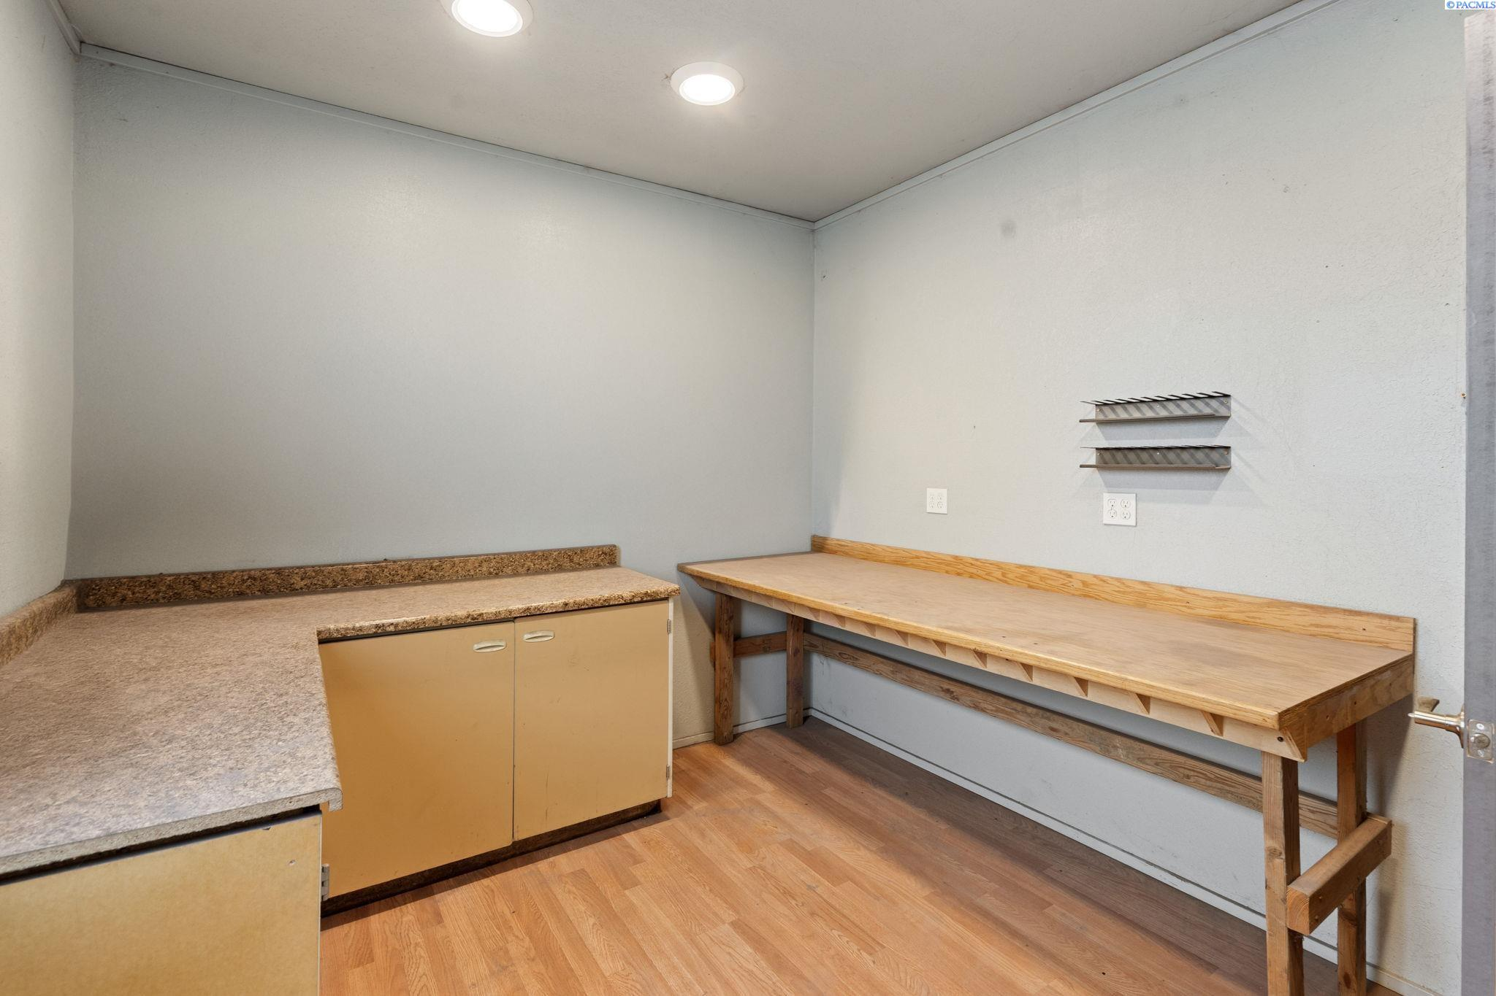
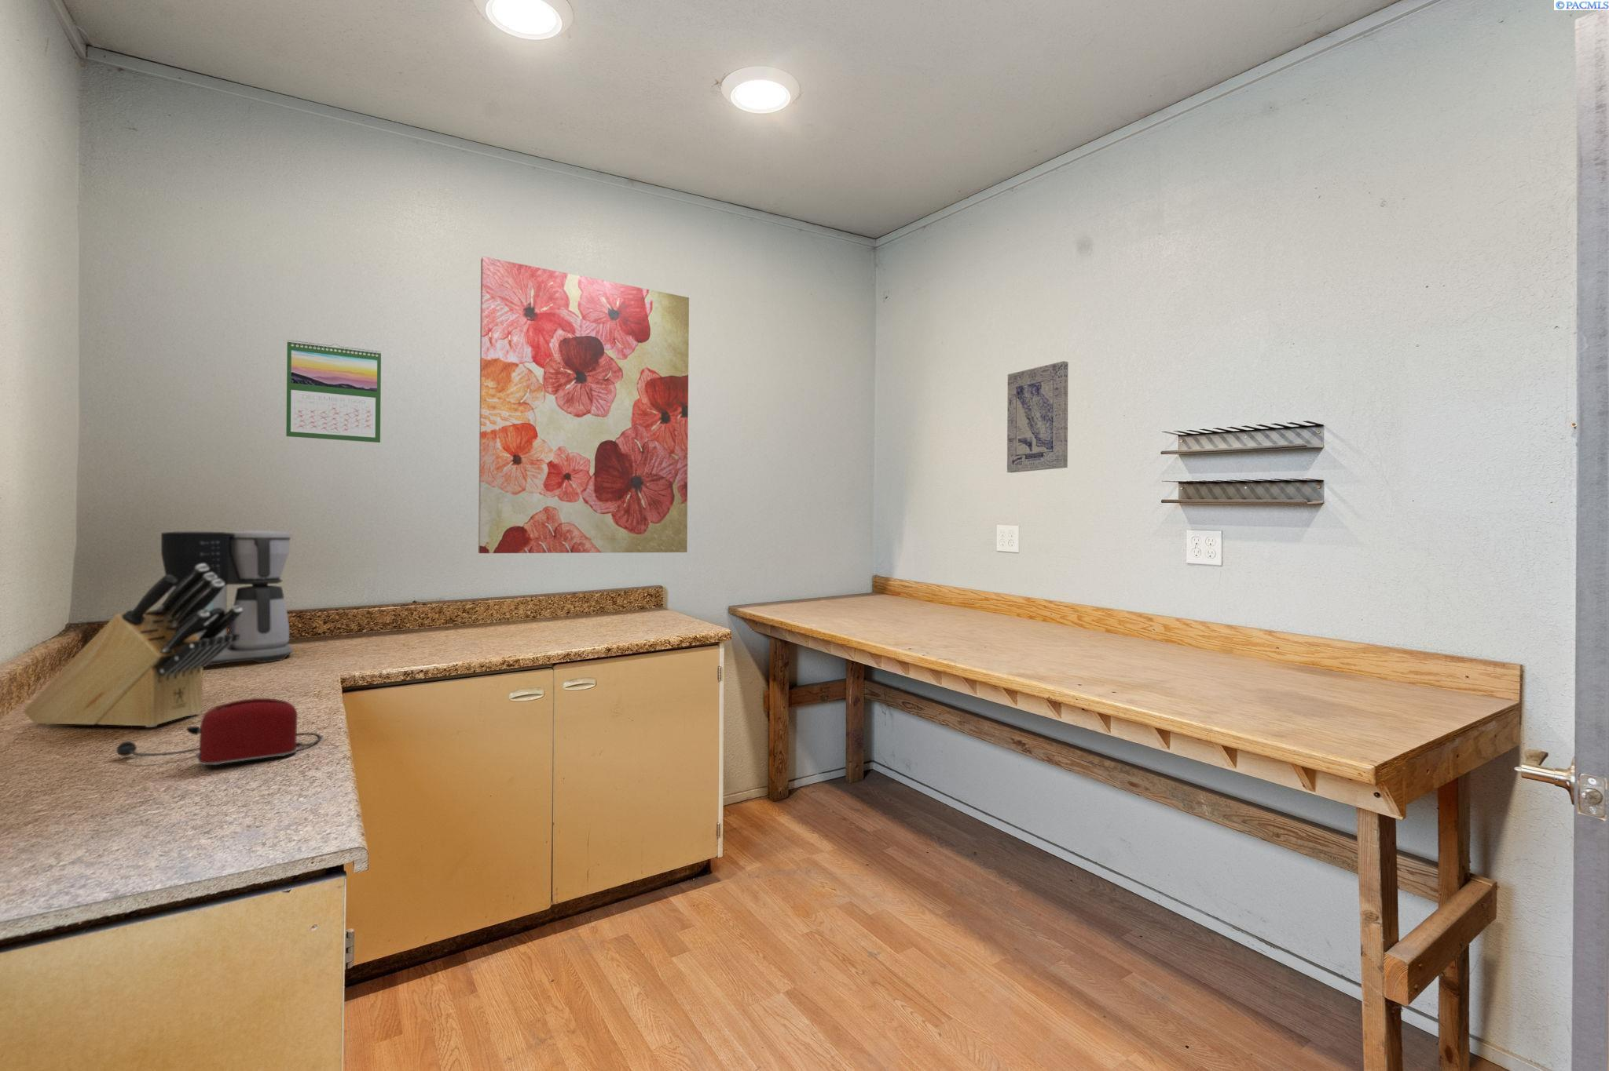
+ calendar [285,339,382,443]
+ wall art [1006,360,1069,473]
+ wall art [477,256,690,553]
+ knife block [23,564,242,728]
+ coffee maker [160,530,293,668]
+ toaster [116,698,322,766]
